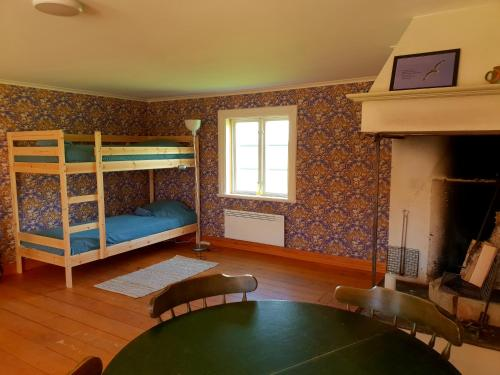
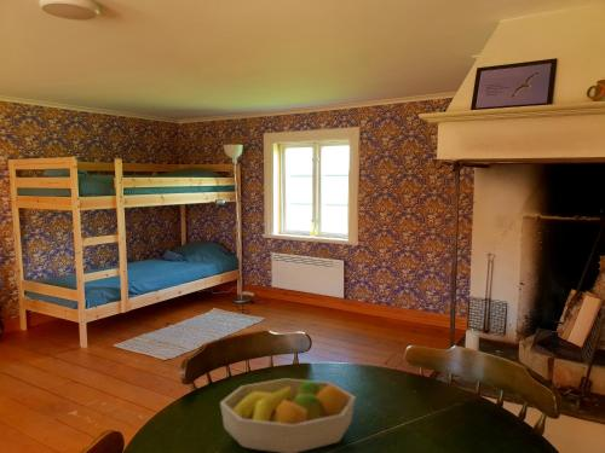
+ fruit bowl [219,377,357,453]
